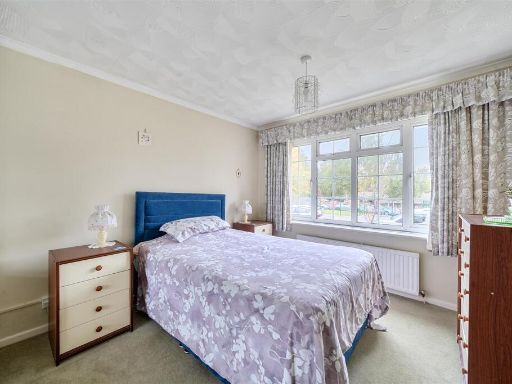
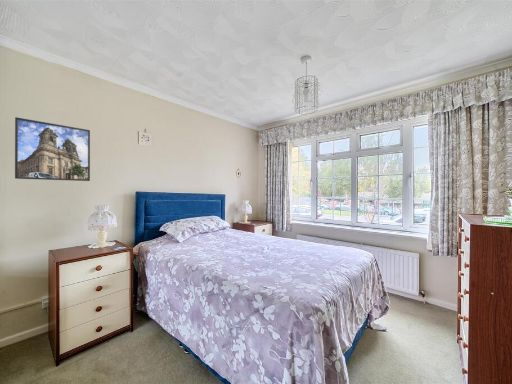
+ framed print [14,116,91,182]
